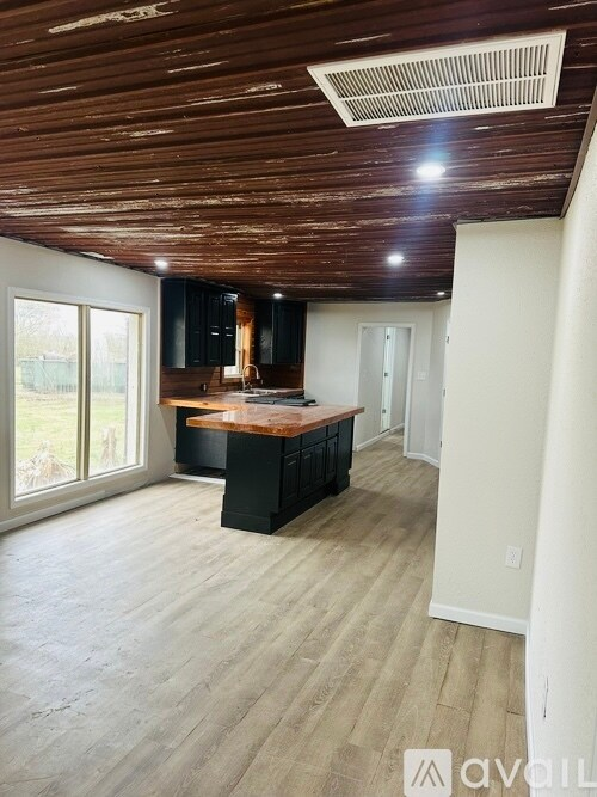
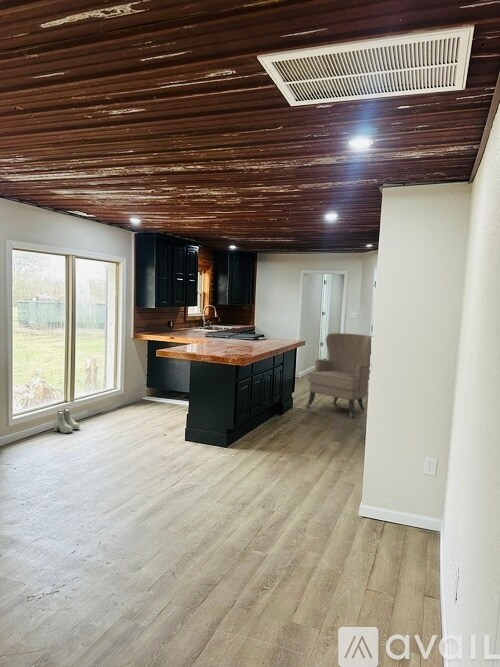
+ chair [305,332,373,419]
+ boots [53,408,81,434]
